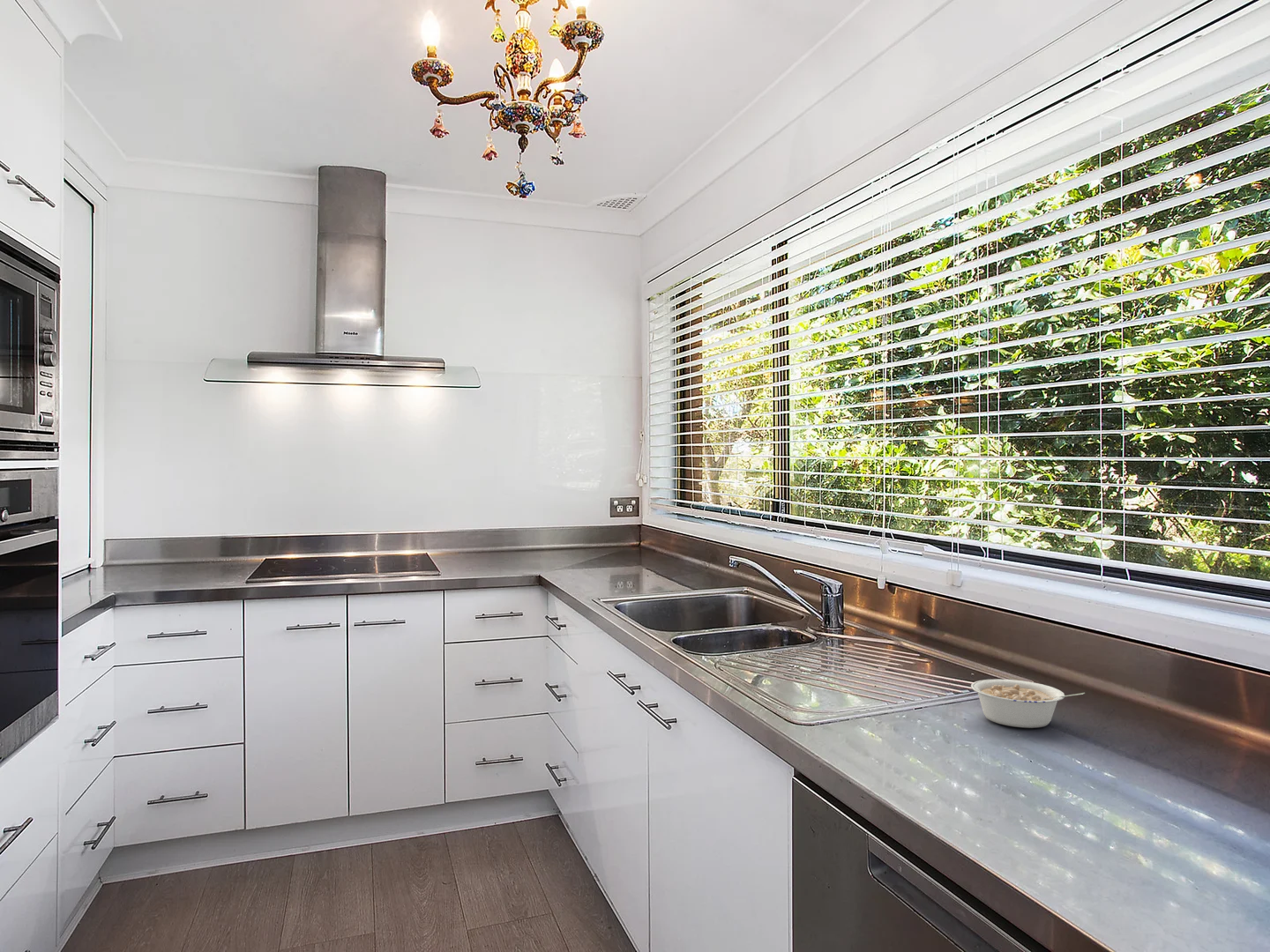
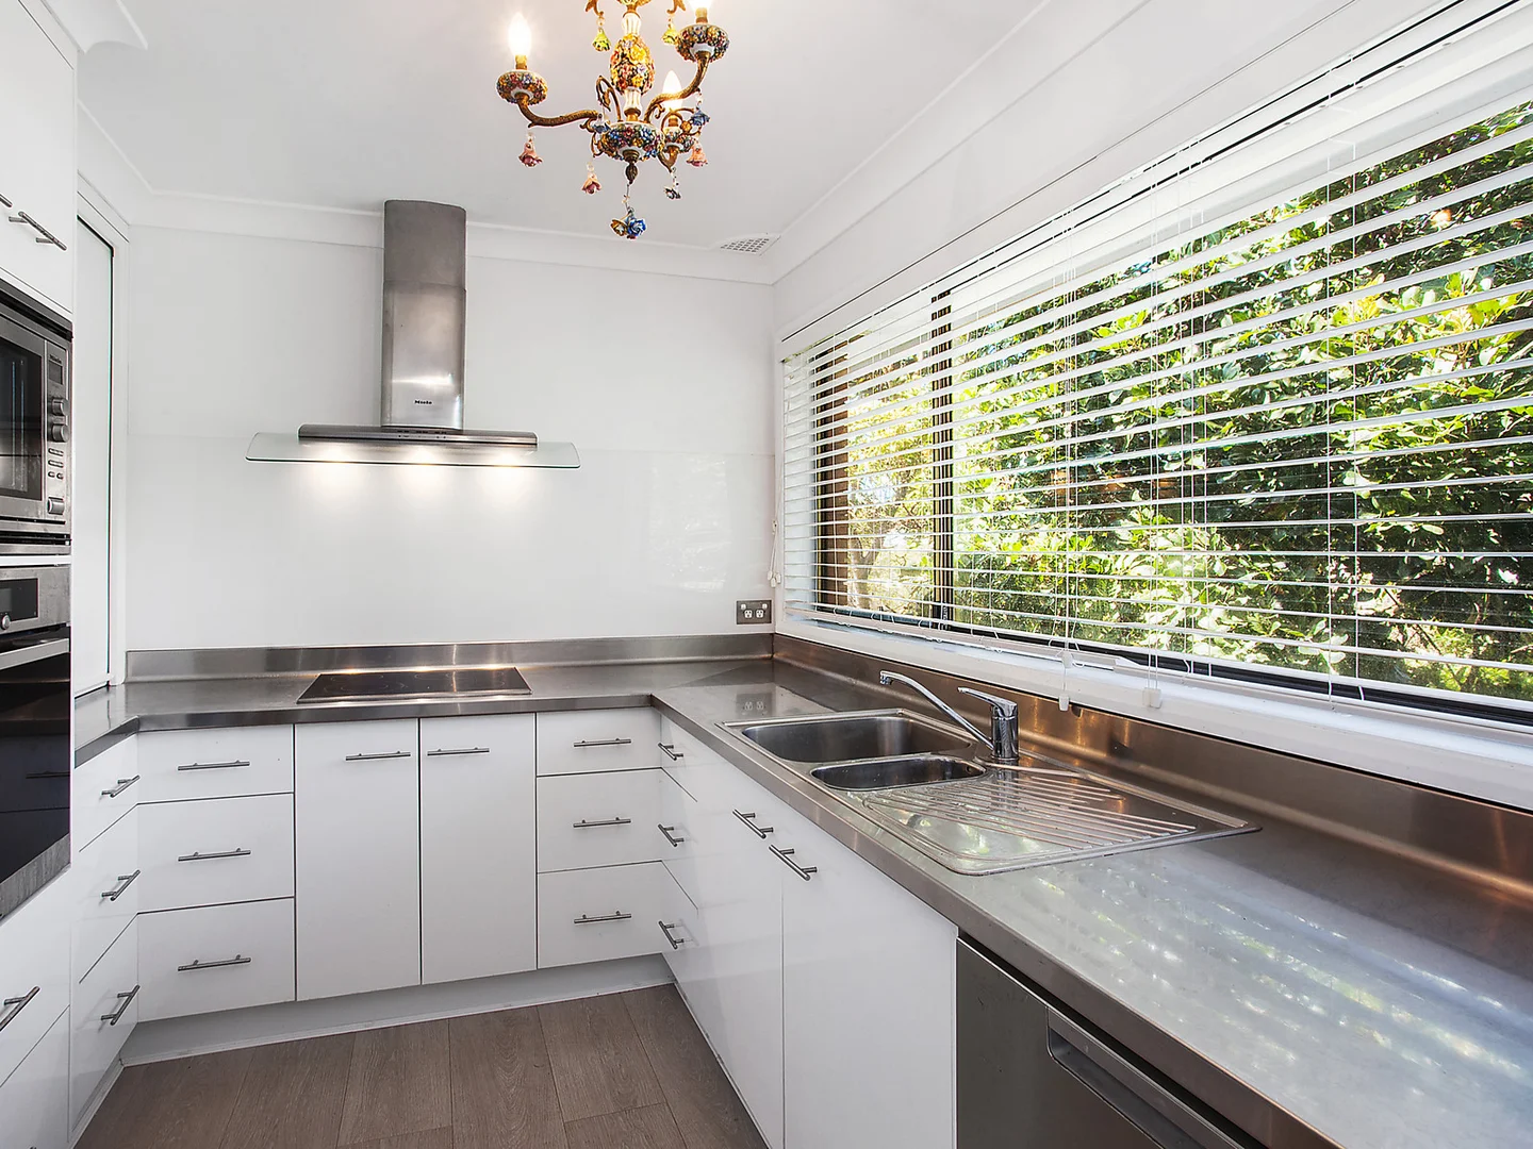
- legume [970,679,1086,729]
